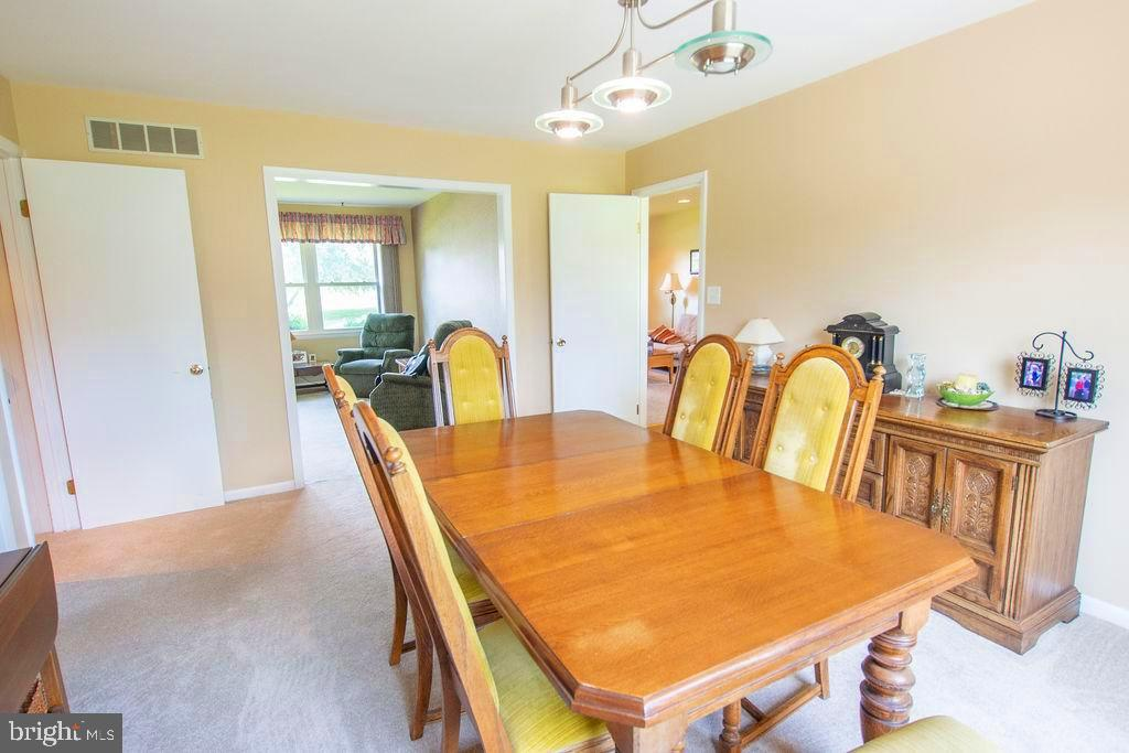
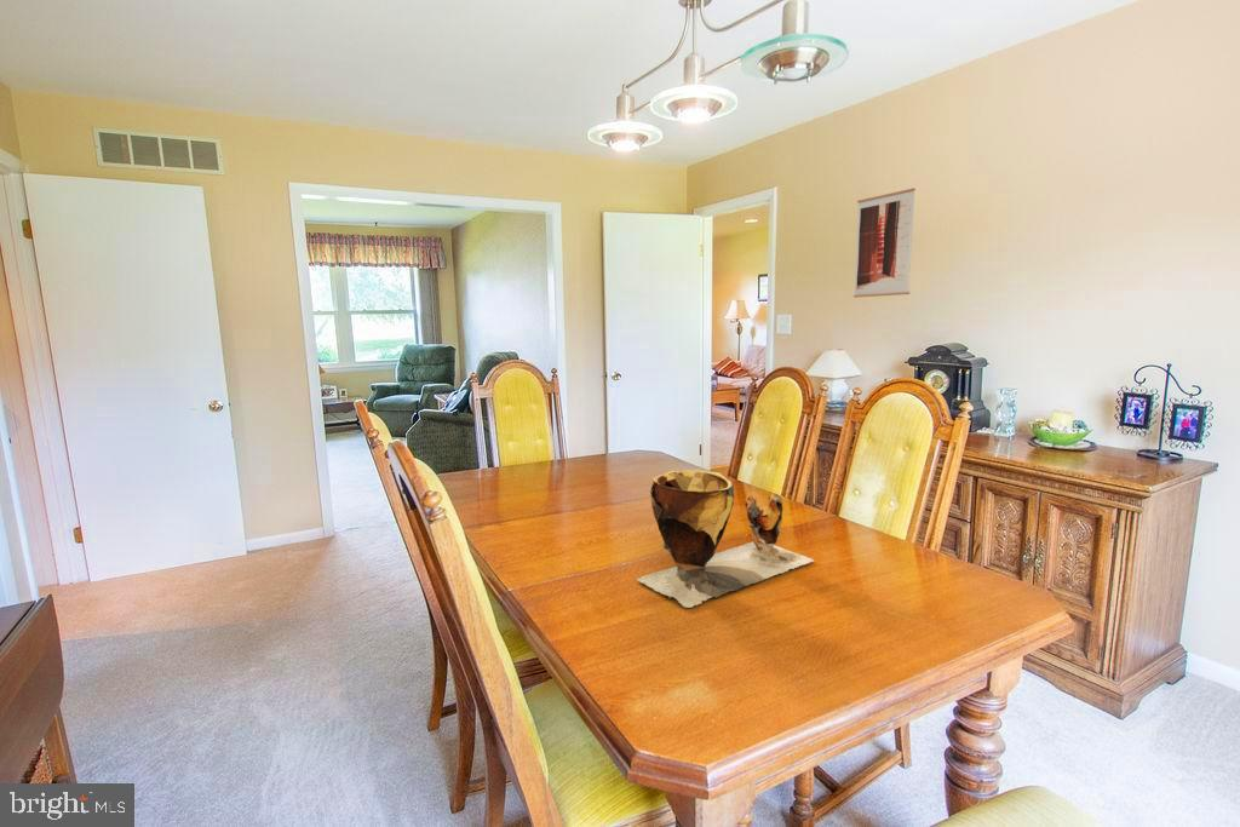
+ clay pot [636,470,815,609]
+ wall art [852,186,917,299]
